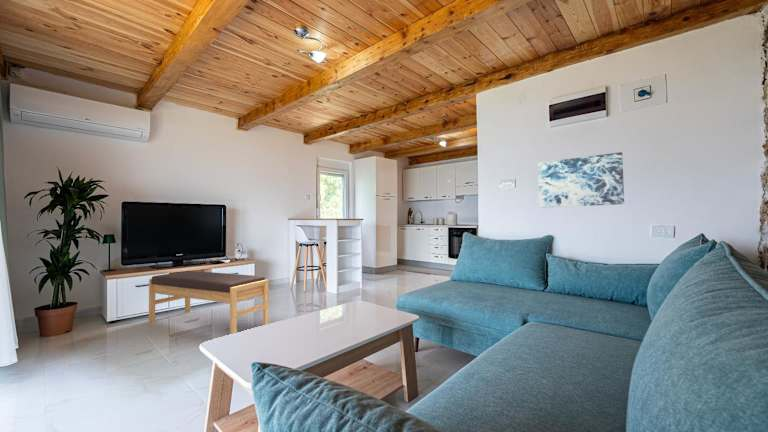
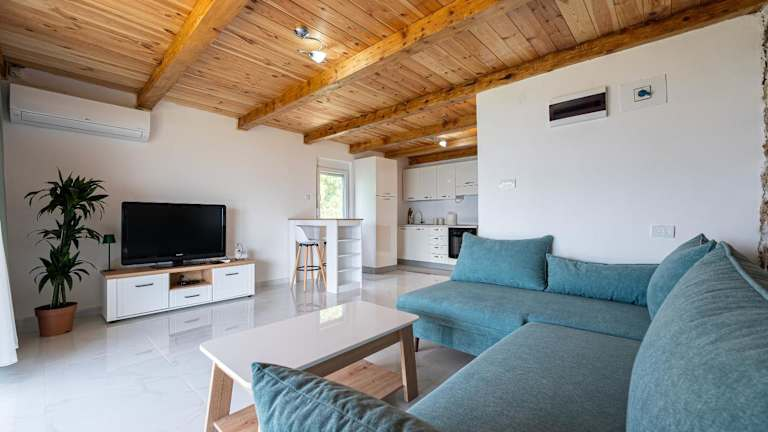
- bench [148,270,270,335]
- wall art [537,151,625,209]
